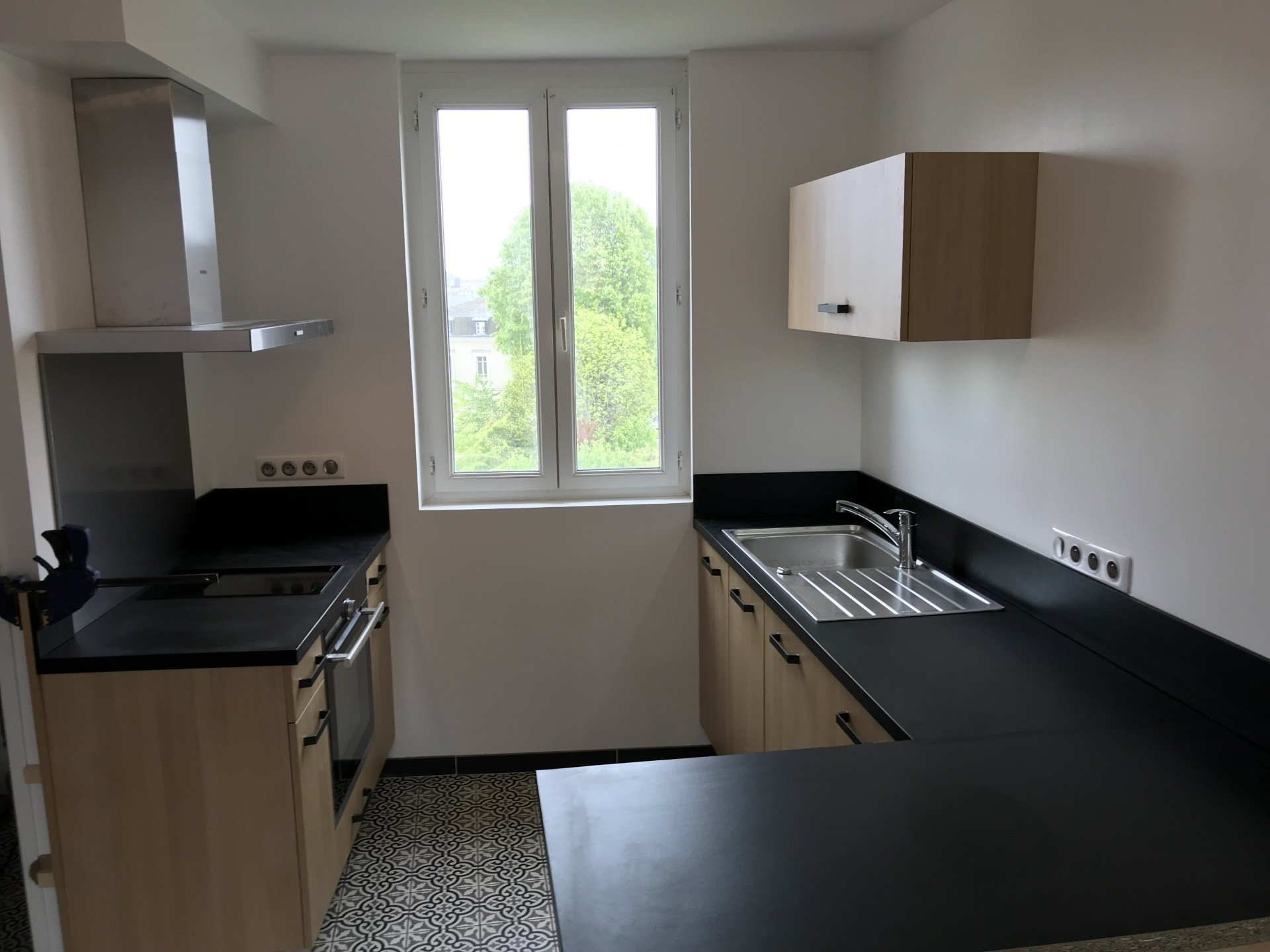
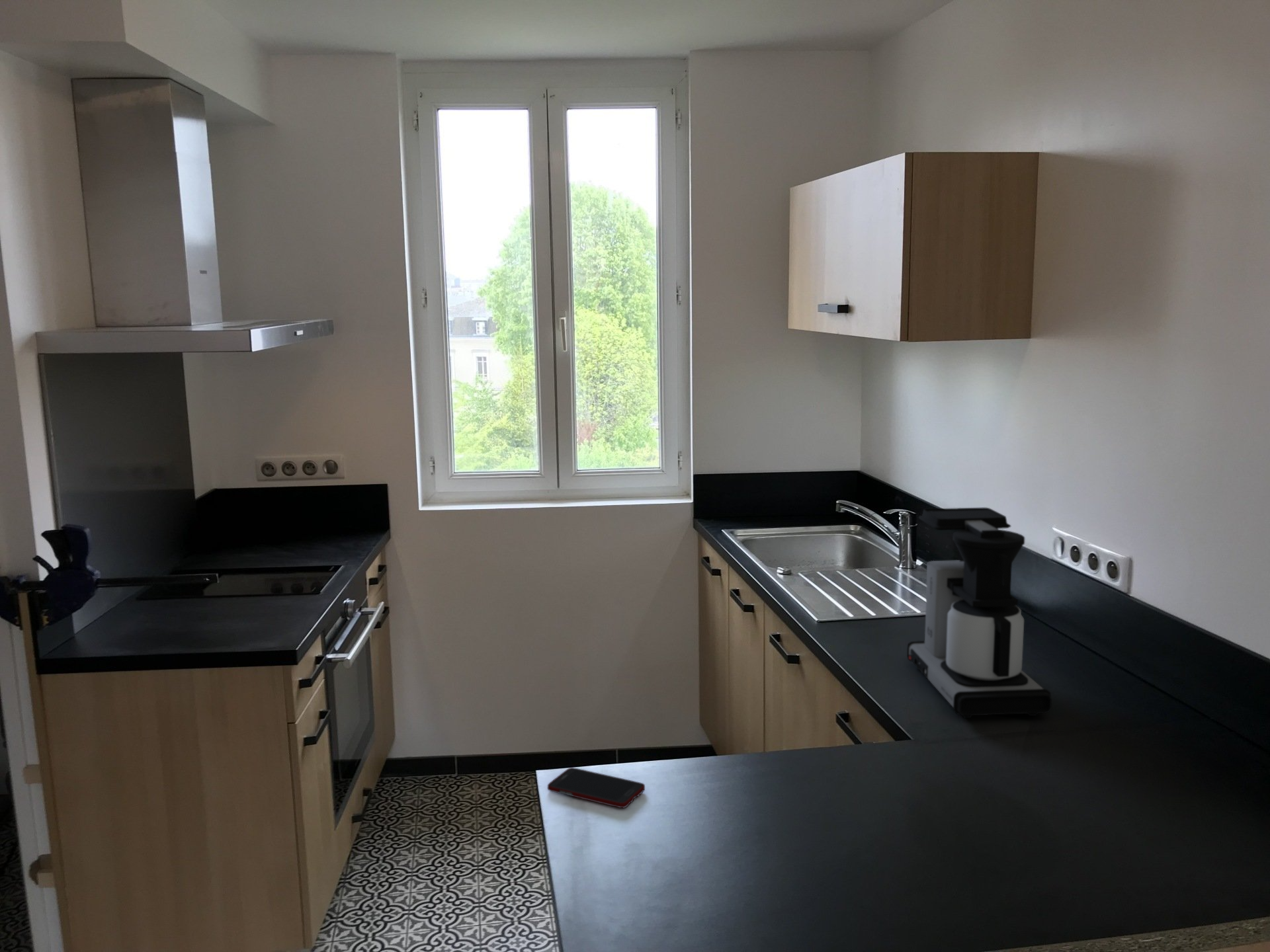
+ coffee maker [906,506,1052,719]
+ cell phone [547,767,646,809]
